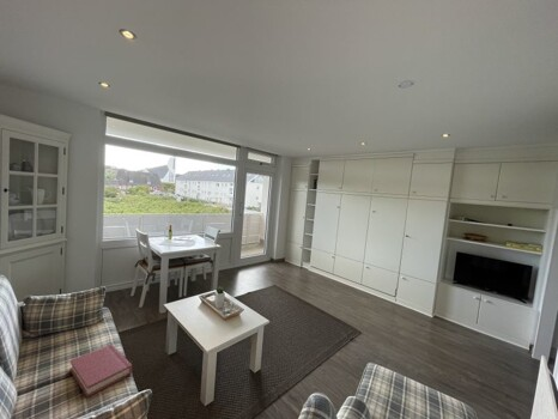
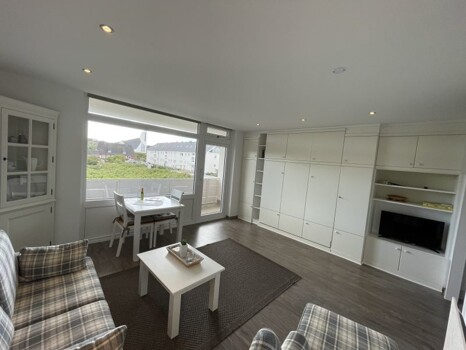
- hardback book [69,344,134,399]
